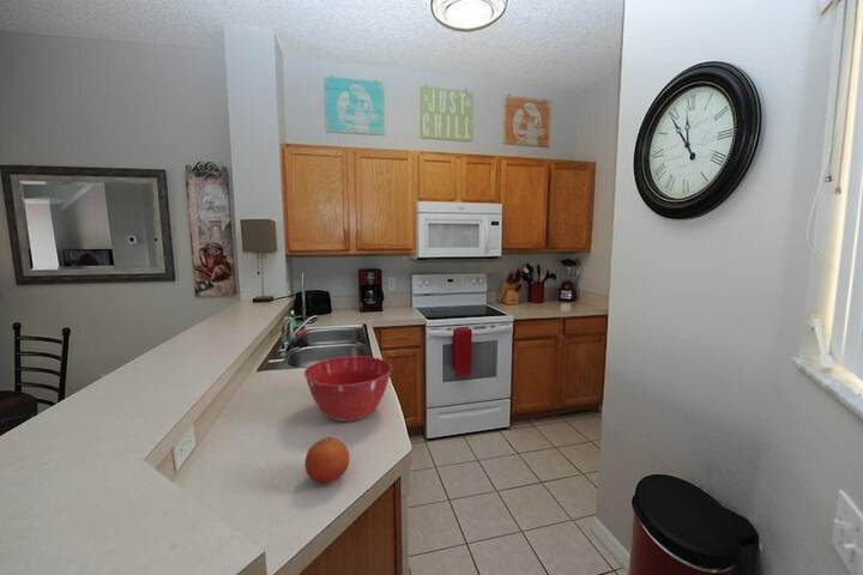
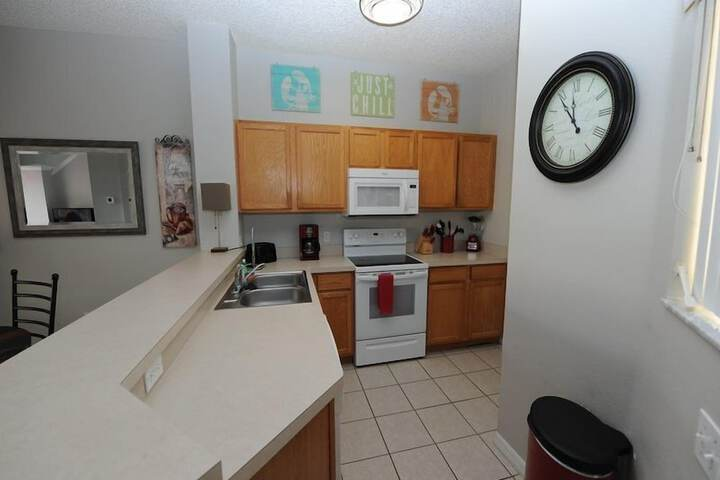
- fruit [303,436,351,484]
- mixing bowl [303,355,393,423]
